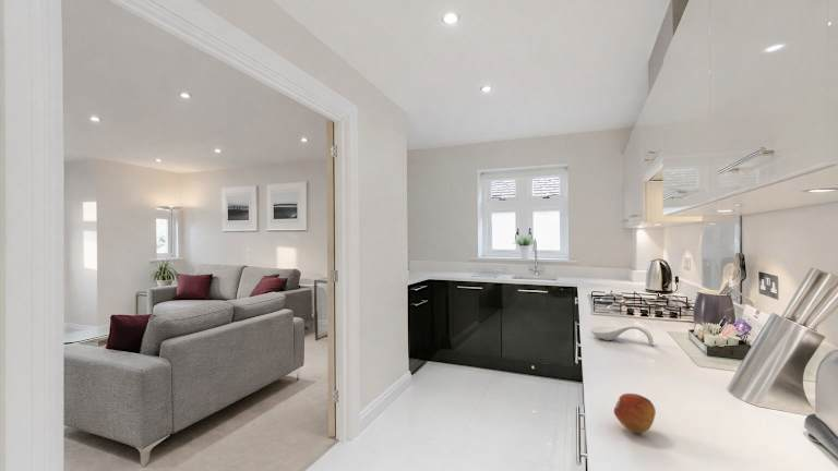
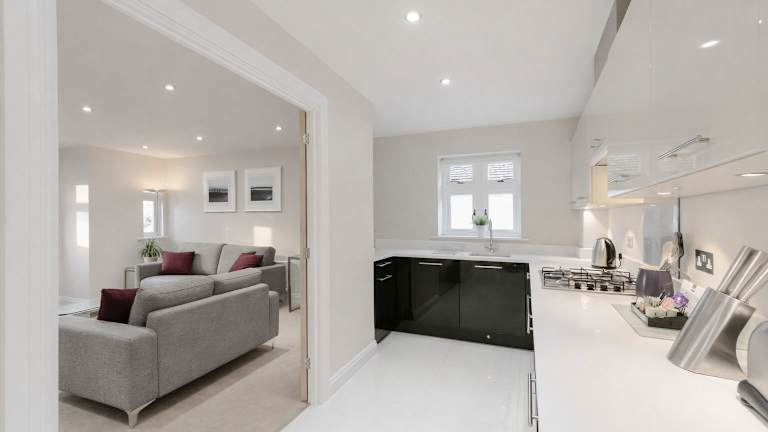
- spoon rest [589,324,655,347]
- fruit [613,392,657,434]
